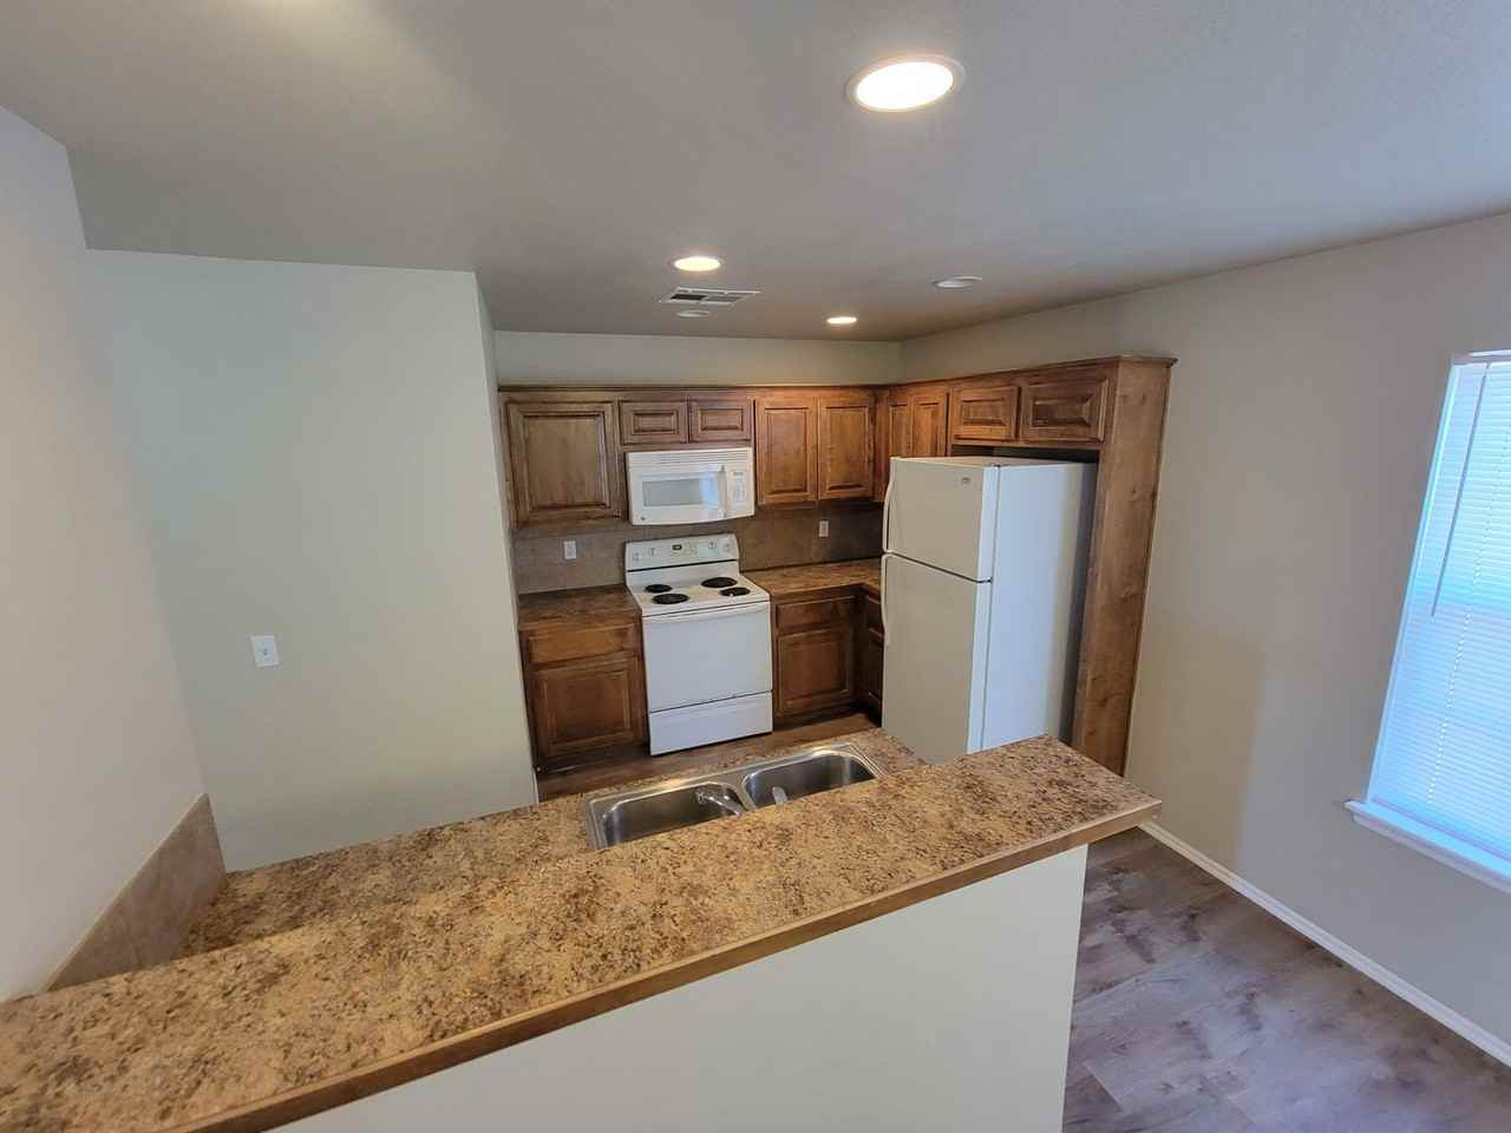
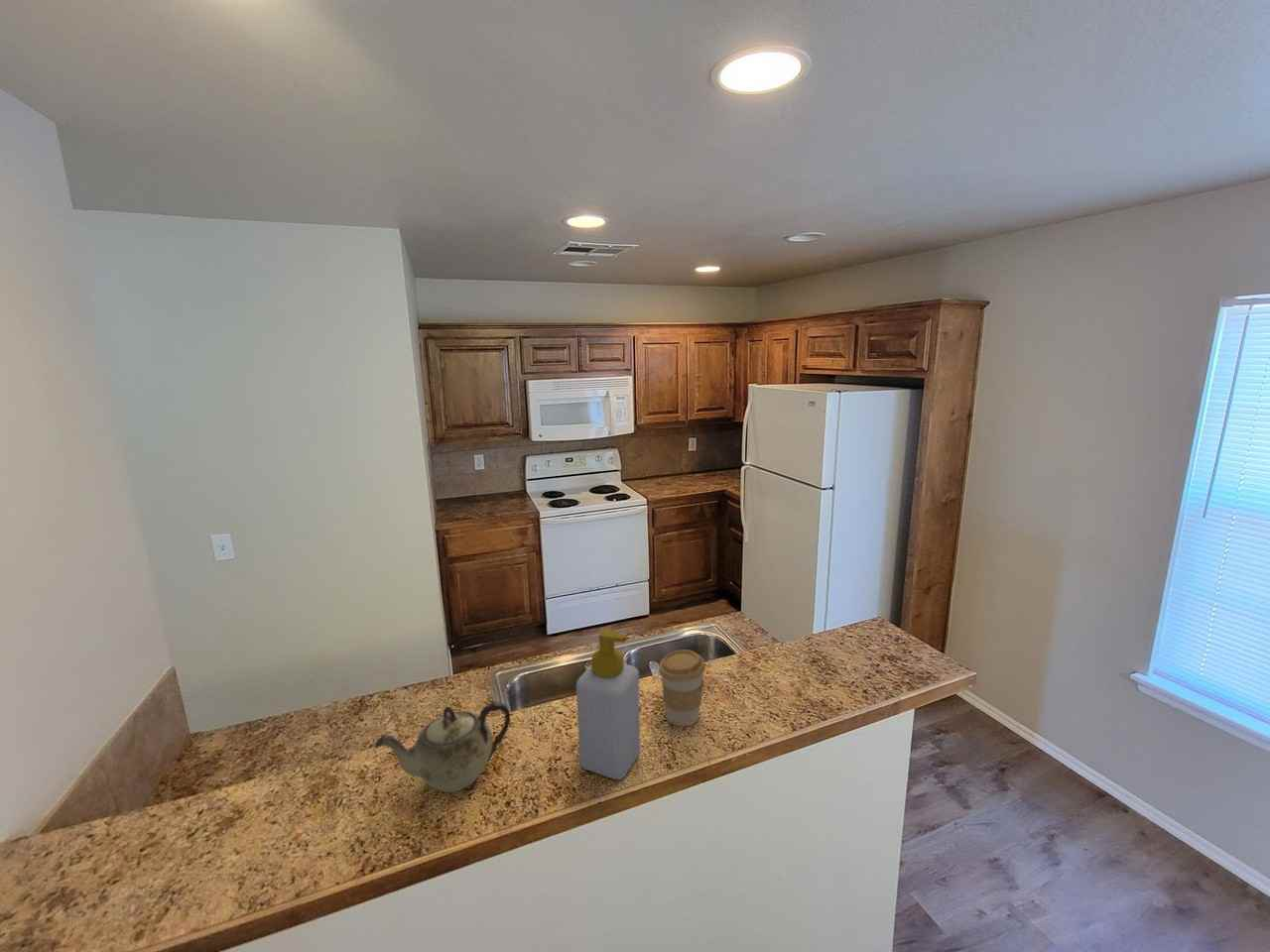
+ soap bottle [575,629,641,780]
+ teapot [373,700,511,793]
+ coffee cup [658,649,706,727]
